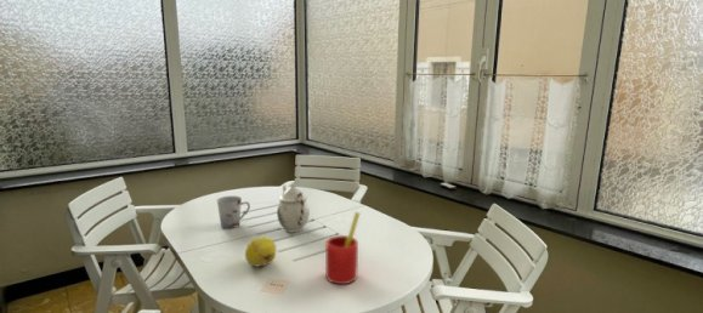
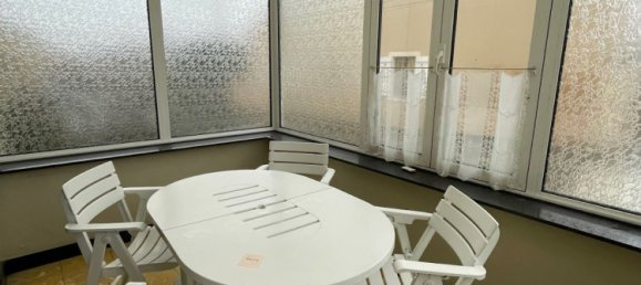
- teapot [276,182,311,234]
- straw [324,211,361,285]
- cup [216,195,251,229]
- fruit [244,235,278,268]
